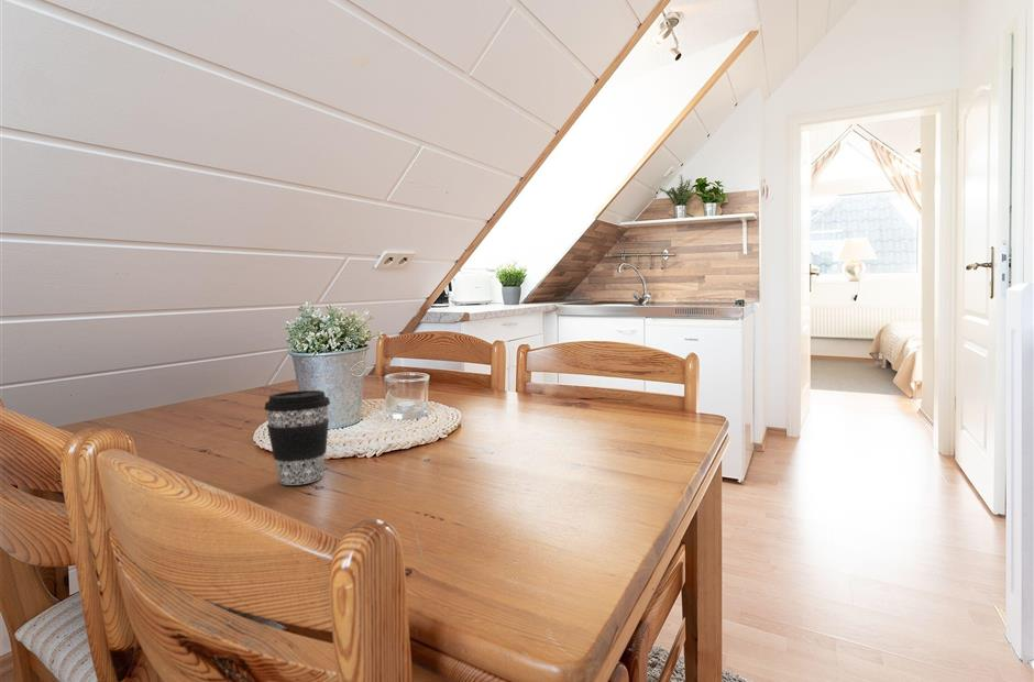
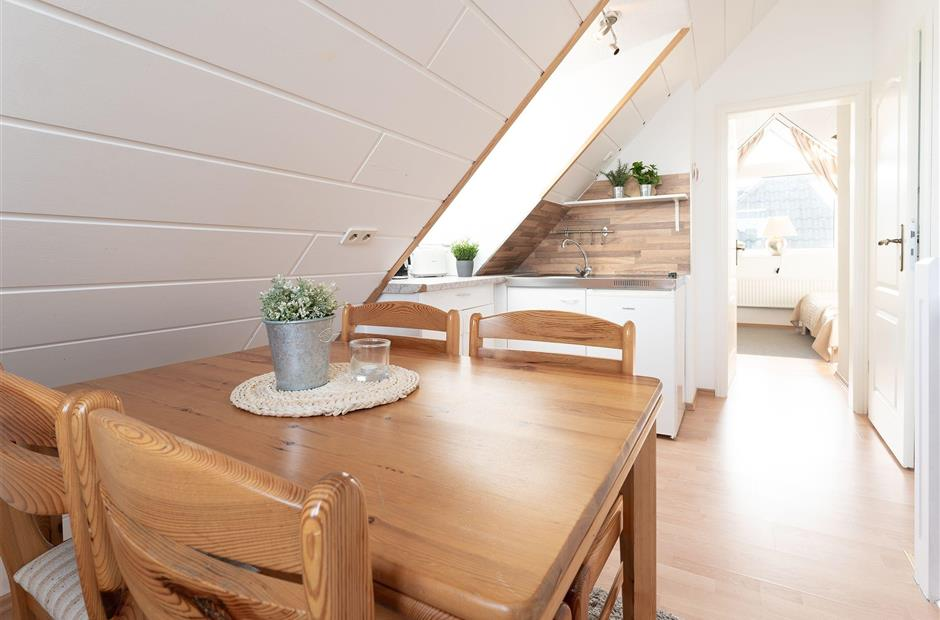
- coffee cup [263,389,331,486]
